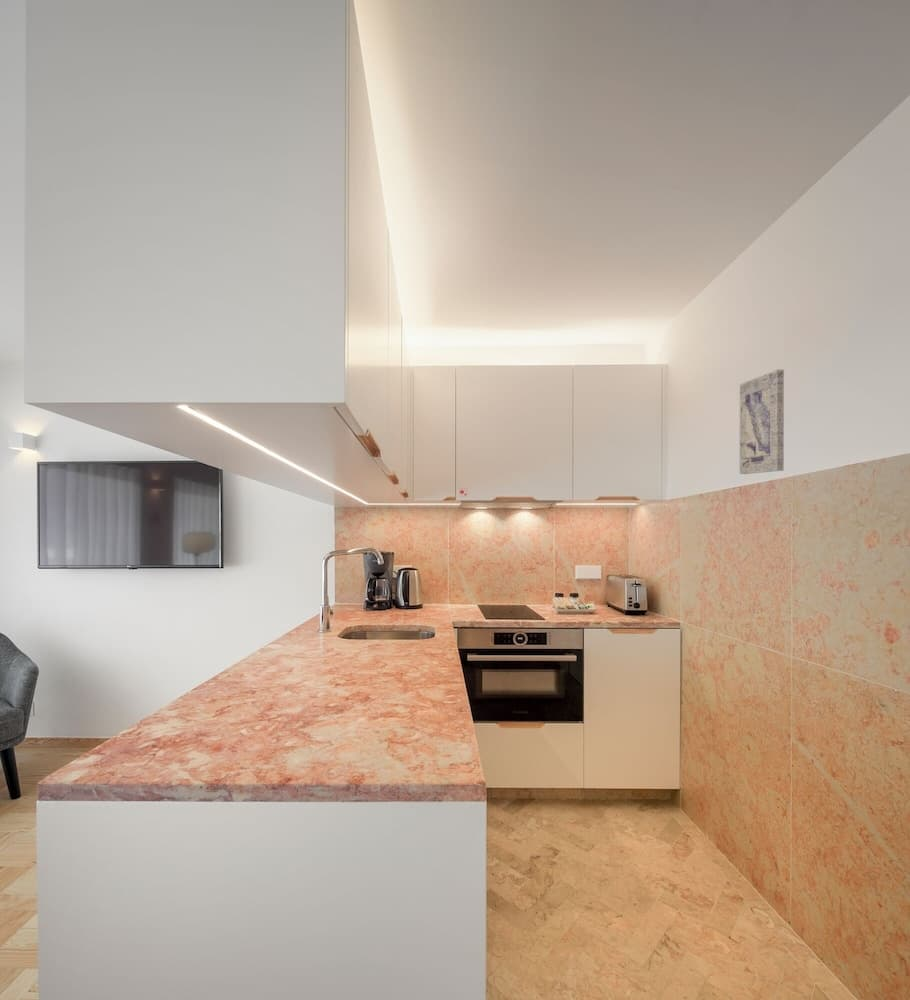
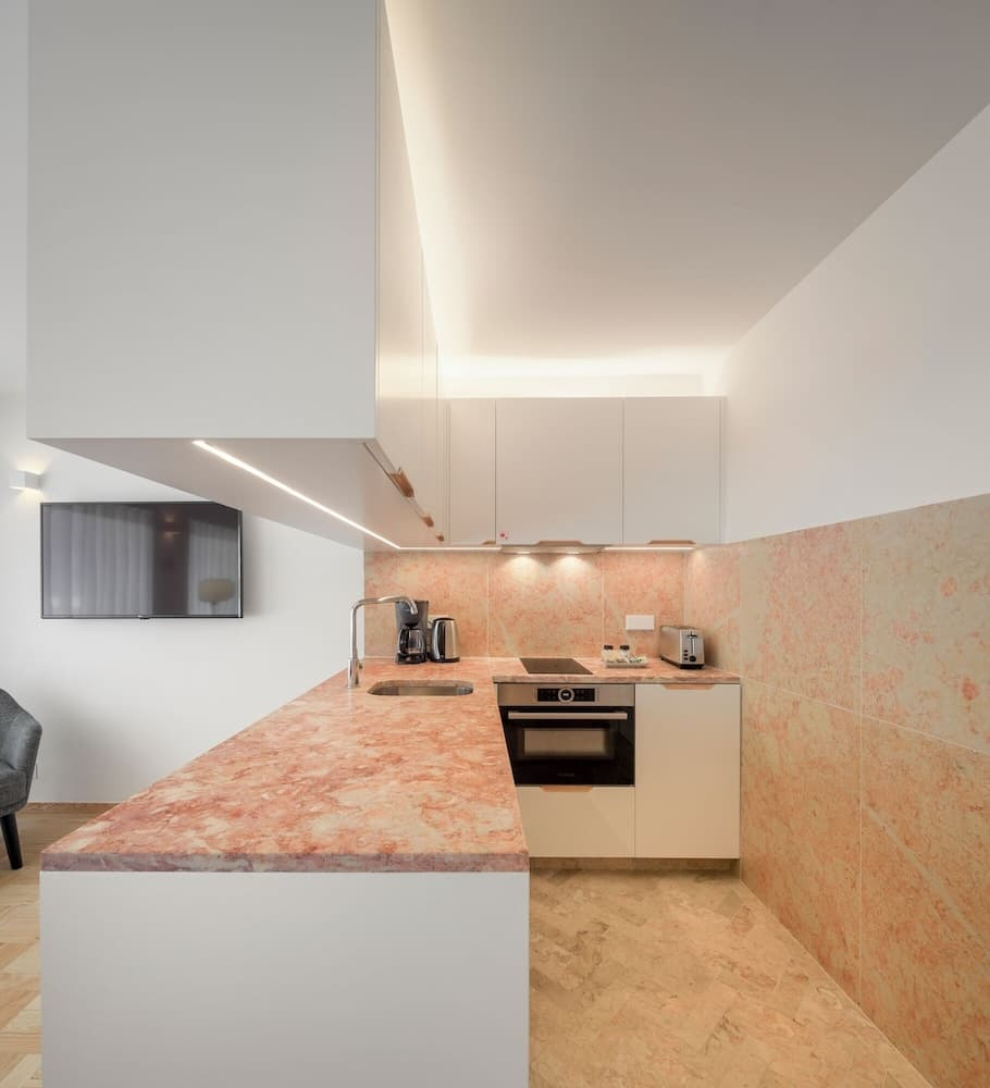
- wall art [739,369,785,475]
